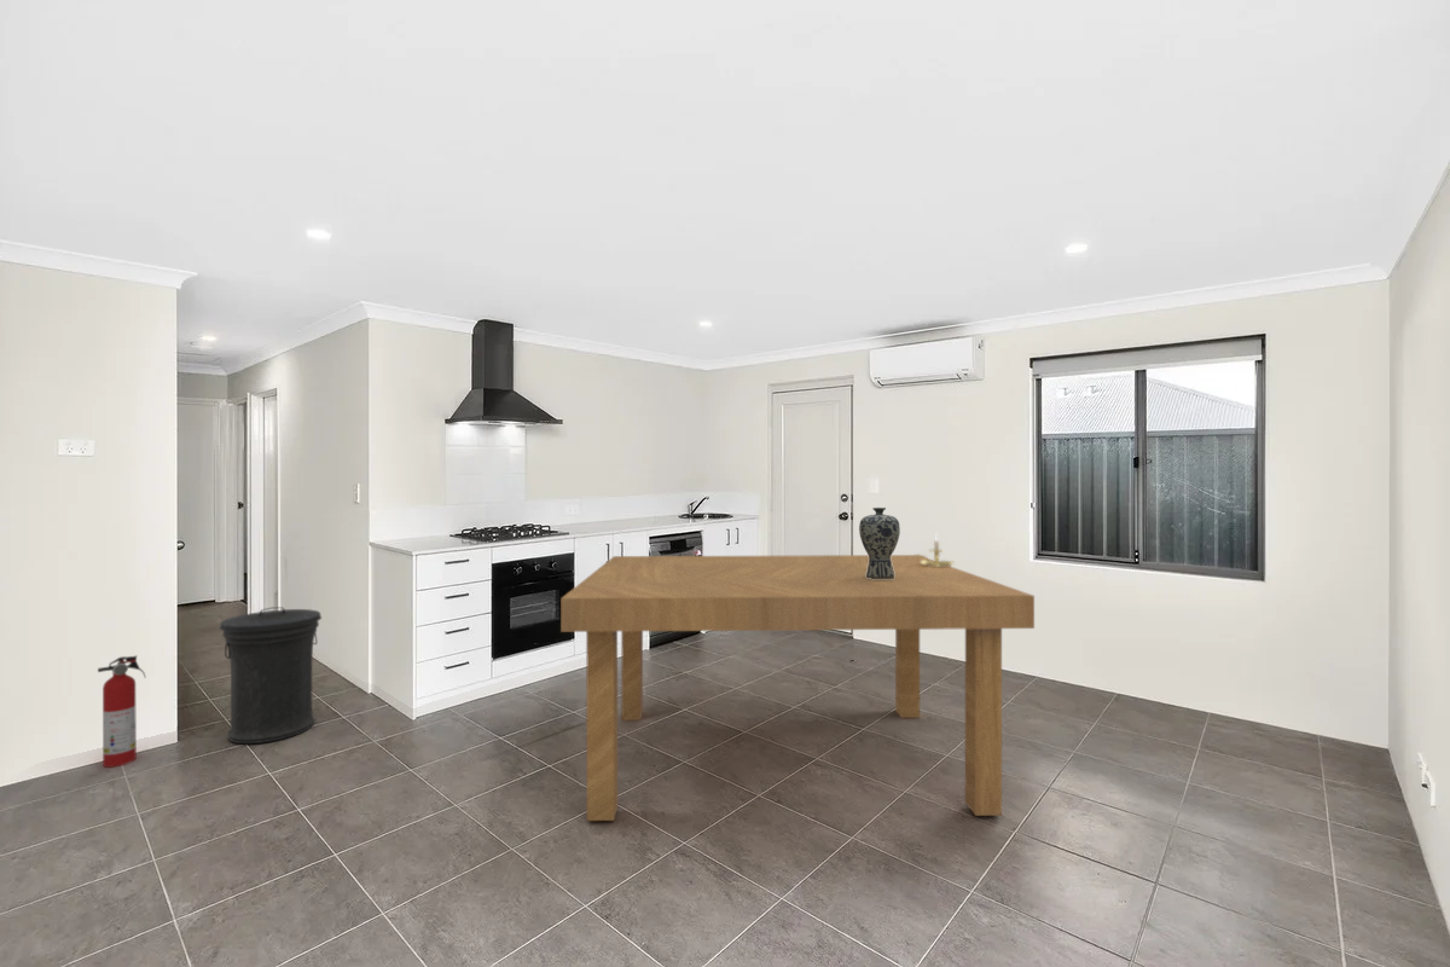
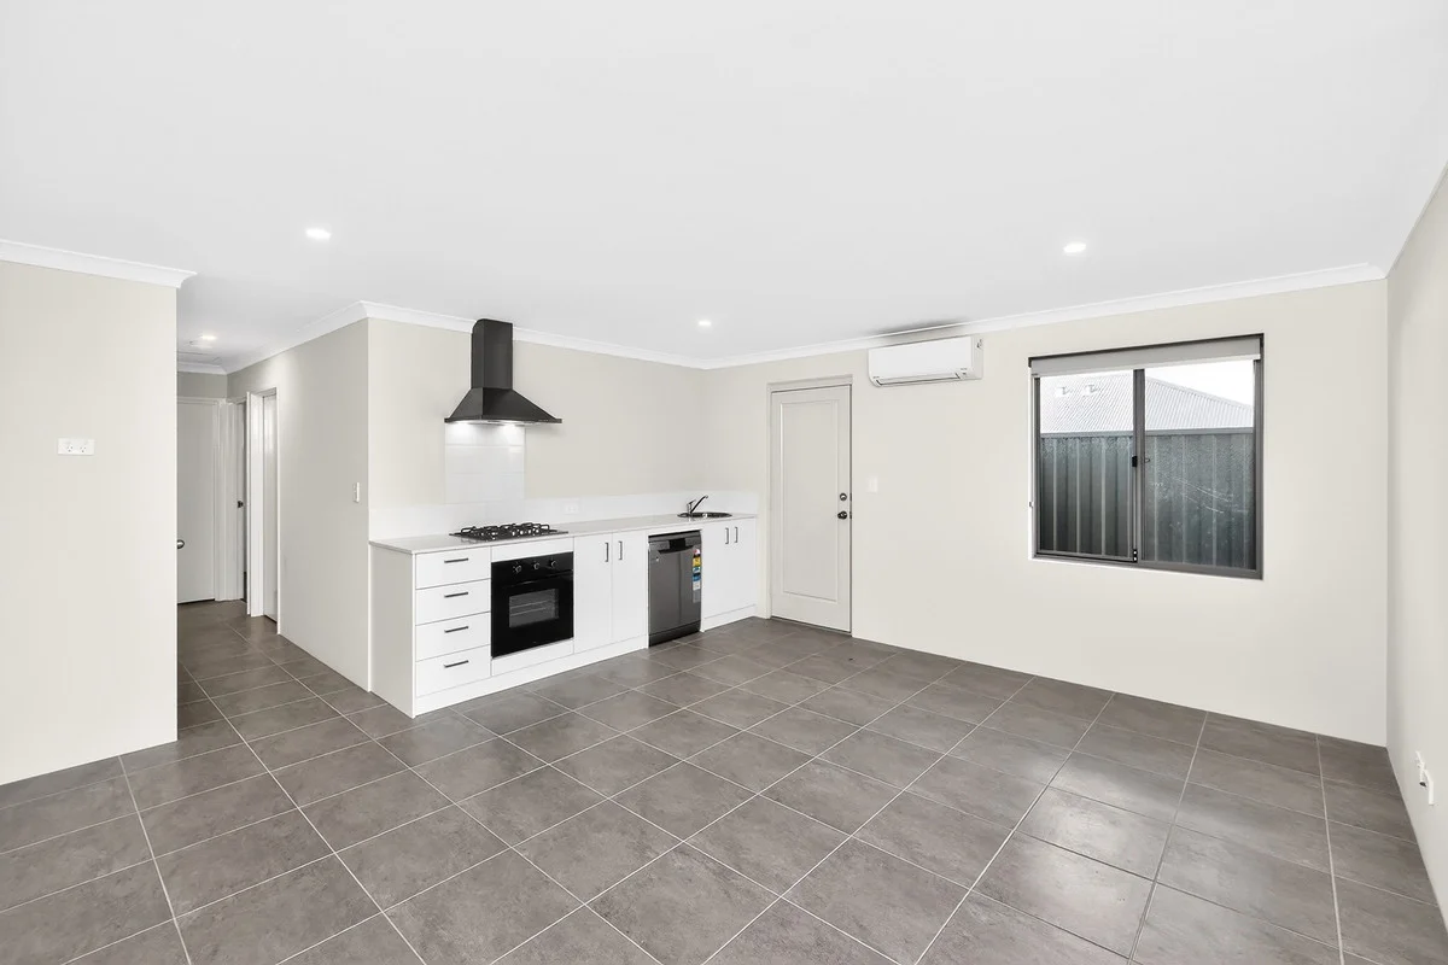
- vase [858,506,901,579]
- dining table [559,554,1036,822]
- trash can [219,606,323,745]
- candle holder [918,532,956,567]
- fire extinguisher [97,654,146,769]
